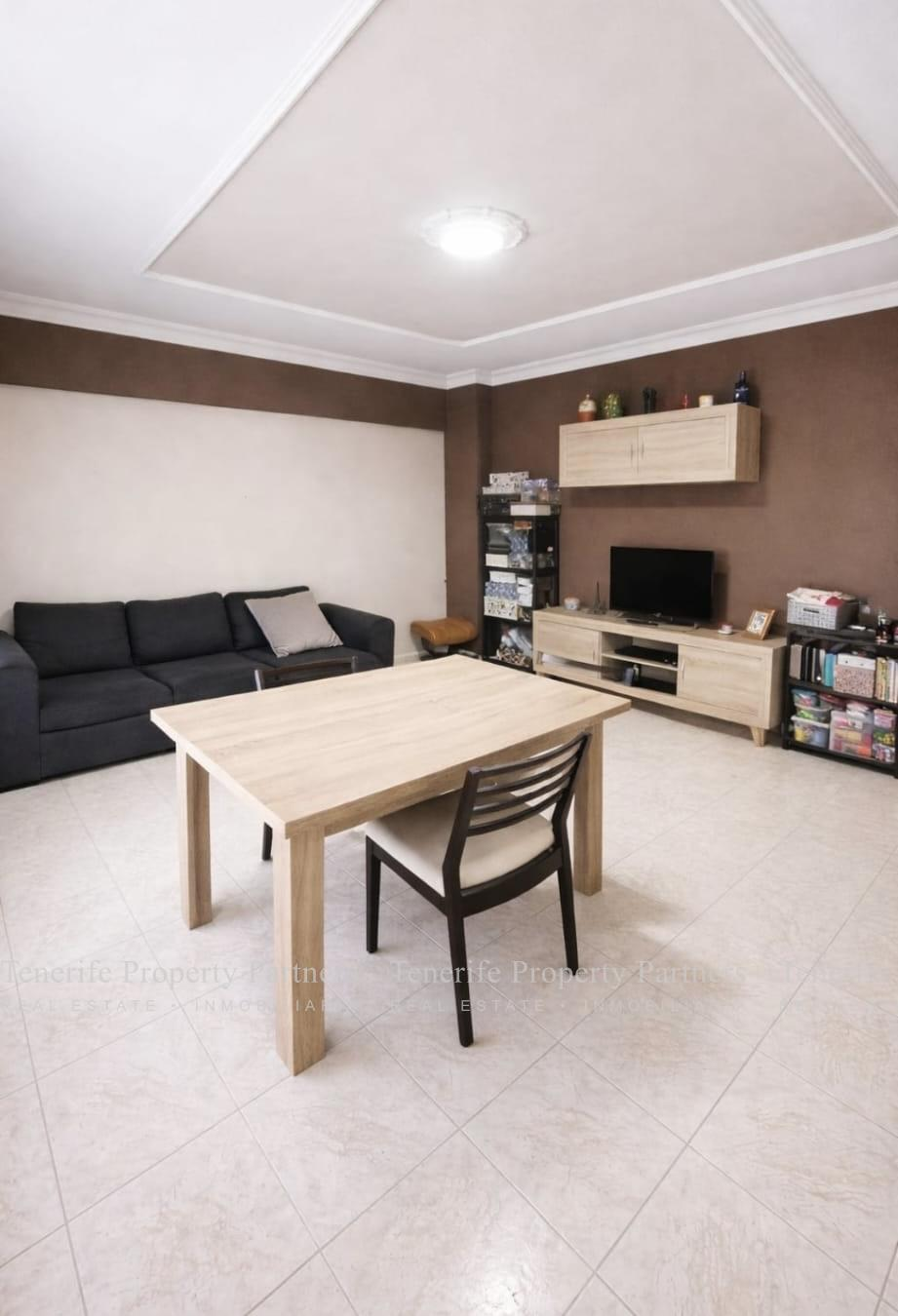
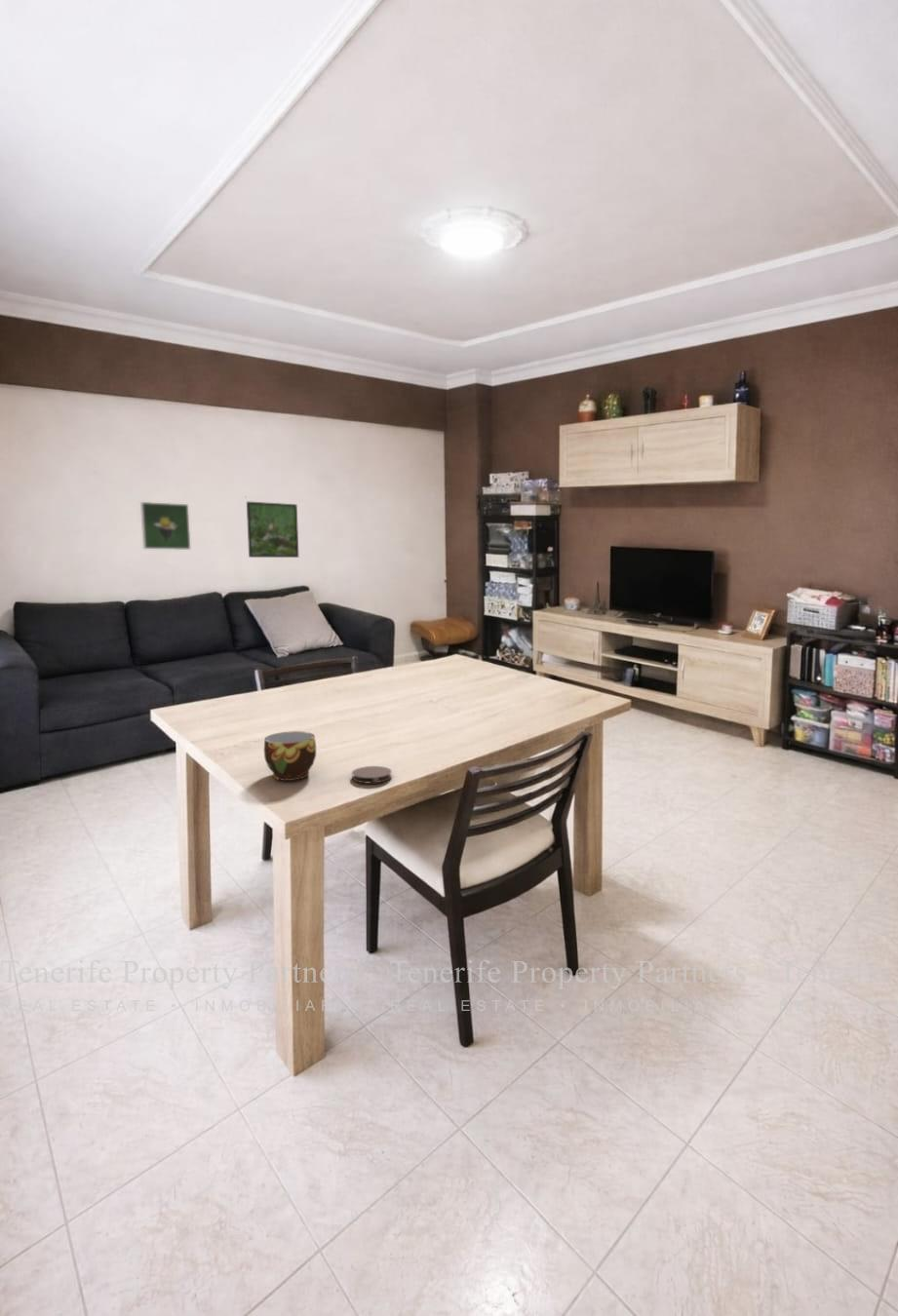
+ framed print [246,501,299,559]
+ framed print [139,501,191,551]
+ cup [263,730,317,782]
+ coaster [351,765,393,784]
